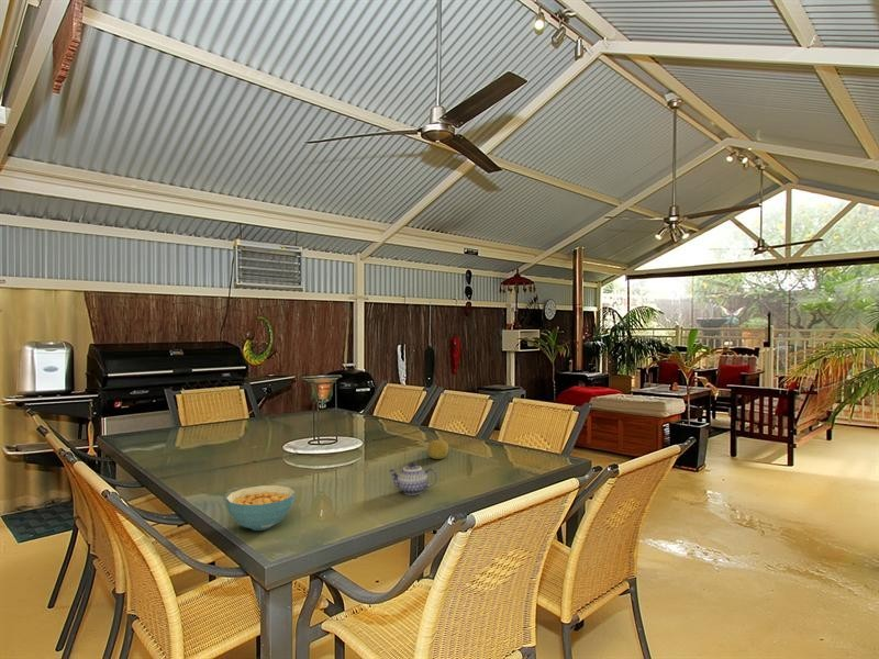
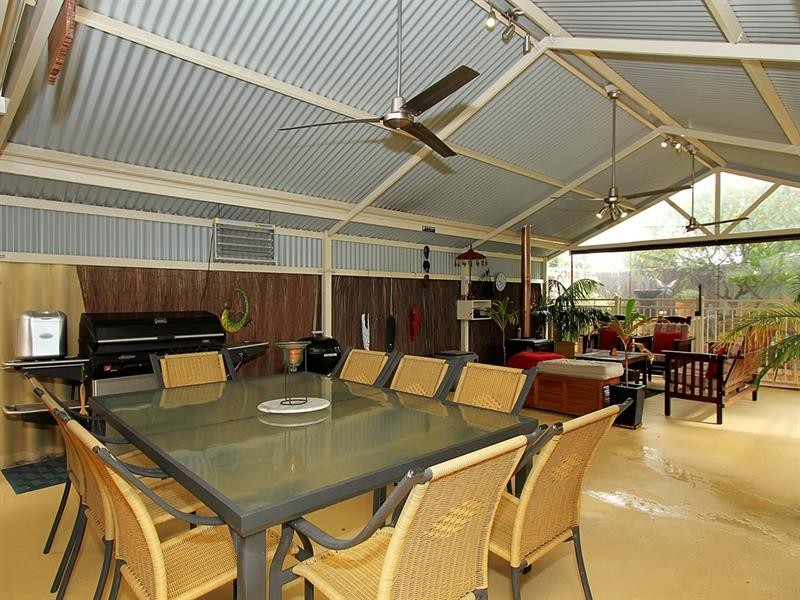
- teapot [388,461,438,495]
- fruit [426,439,449,460]
- cereal bowl [224,484,297,532]
